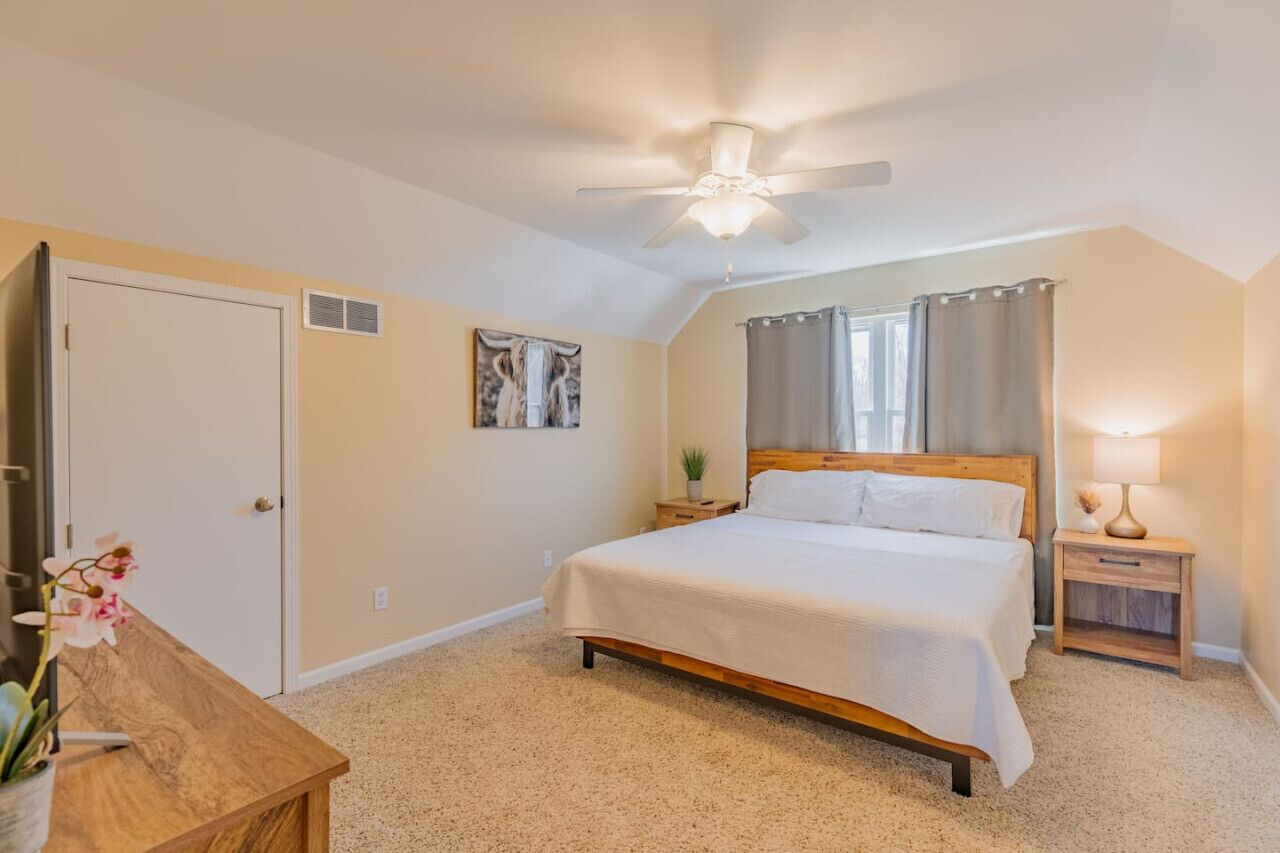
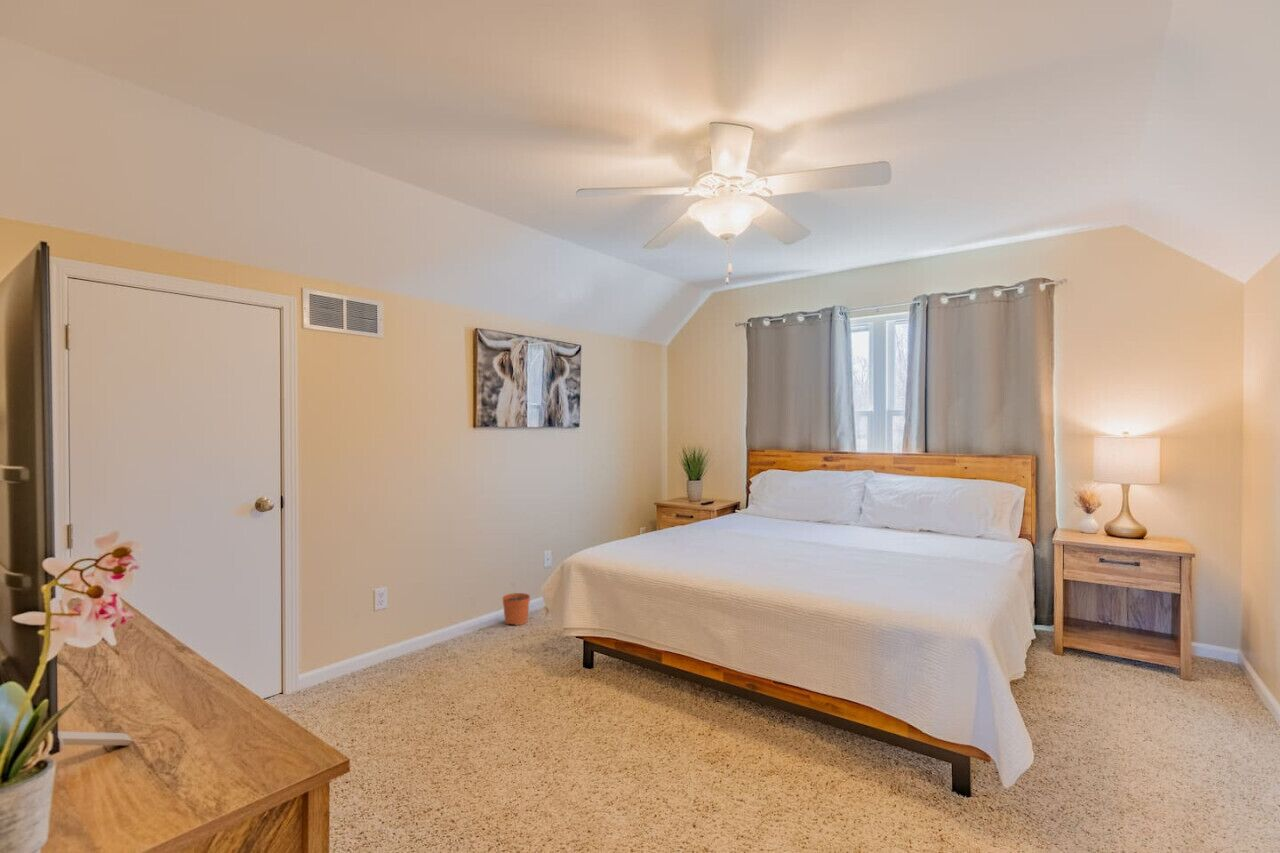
+ plant pot [502,582,531,627]
